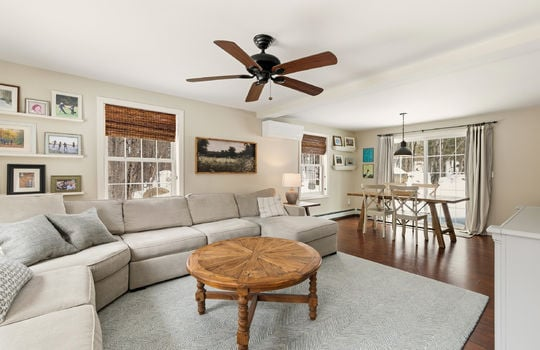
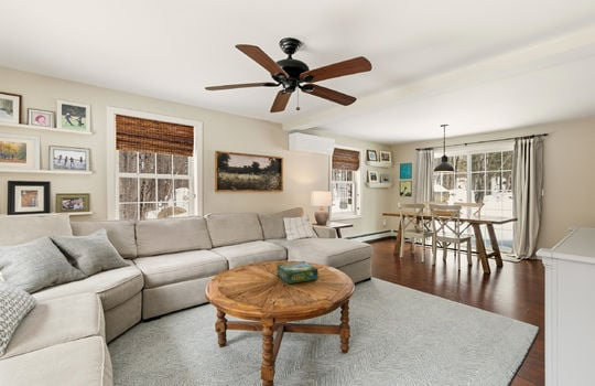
+ board game [277,260,320,285]
